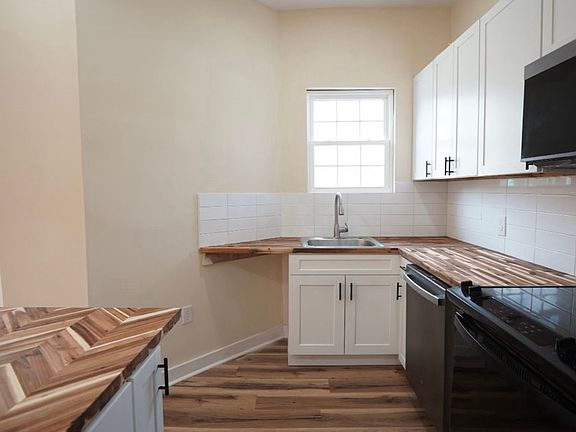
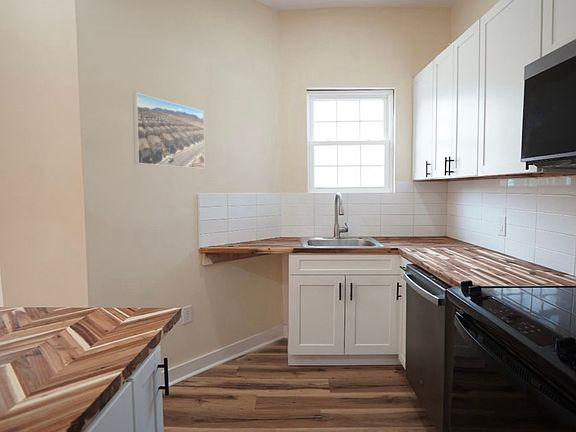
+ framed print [132,92,206,170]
